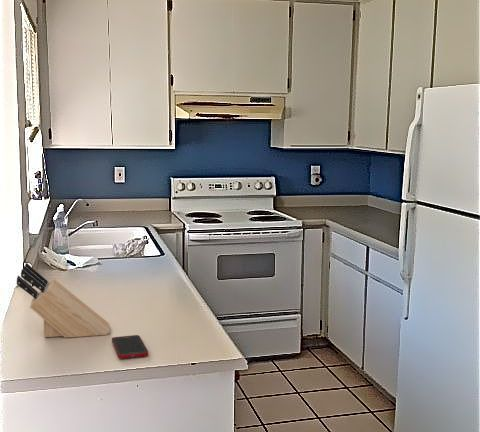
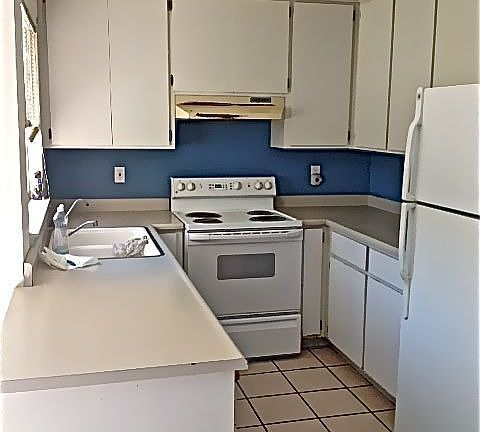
- knife block [16,262,111,339]
- cell phone [111,334,149,360]
